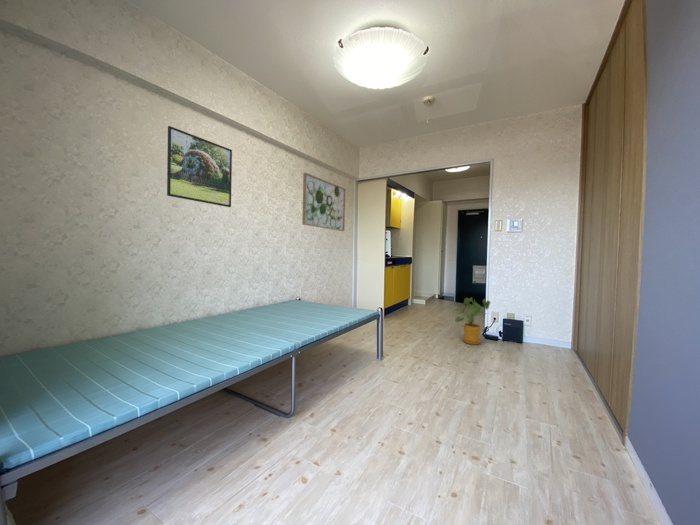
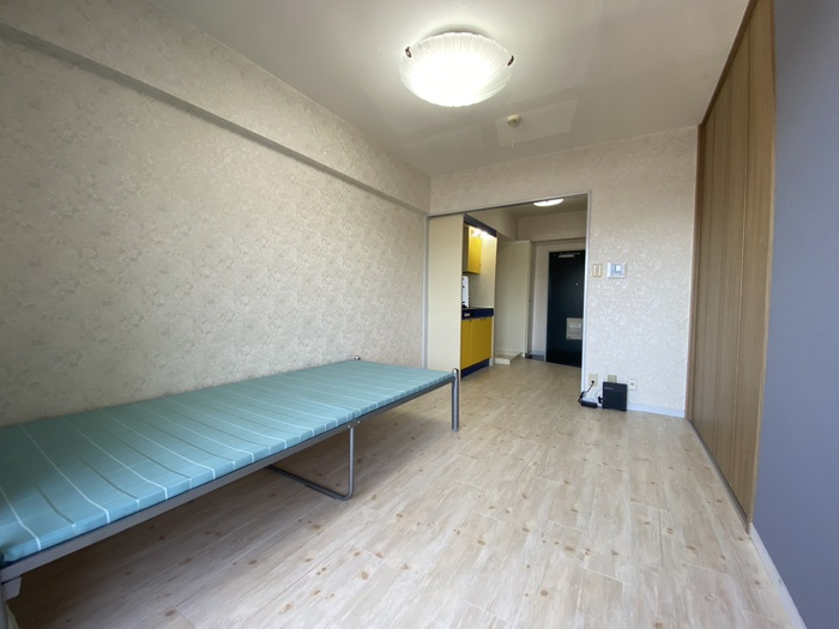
- wall art [301,172,347,232]
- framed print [166,125,233,208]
- house plant [453,297,491,346]
